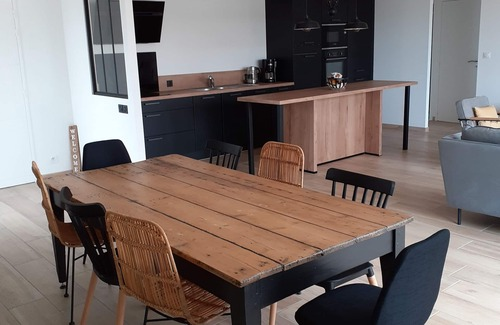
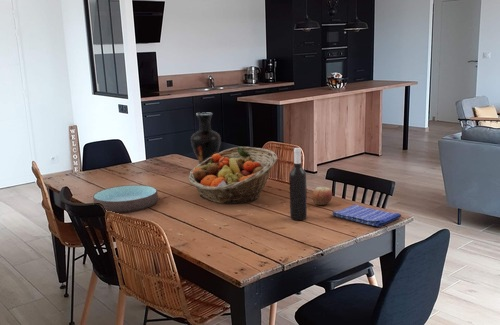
+ vase [190,112,222,164]
+ fruit basket [188,146,278,205]
+ apple [311,186,333,206]
+ wine bottle [289,147,308,221]
+ dish towel [332,204,402,228]
+ bowl [92,184,159,214]
